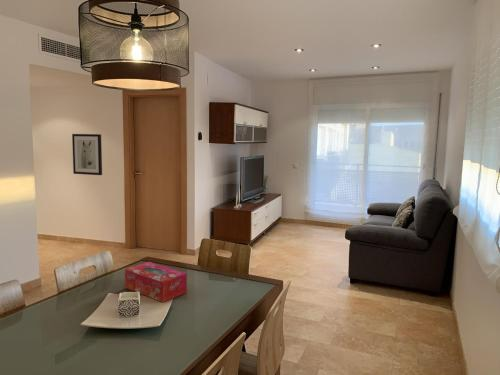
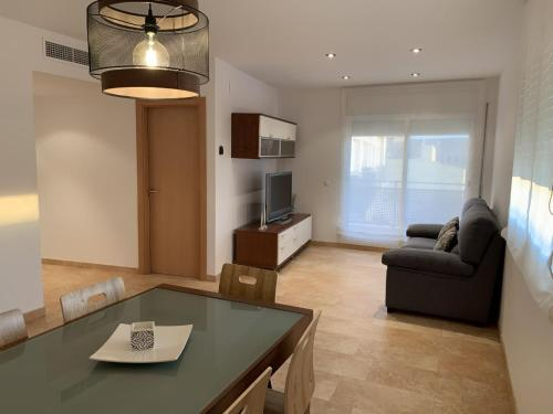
- wall art [71,133,103,176]
- tissue box [124,261,188,303]
